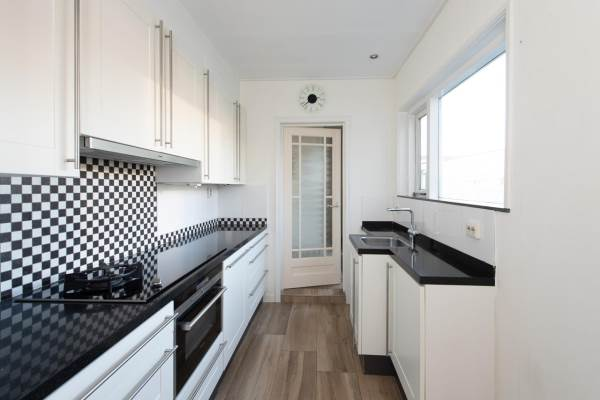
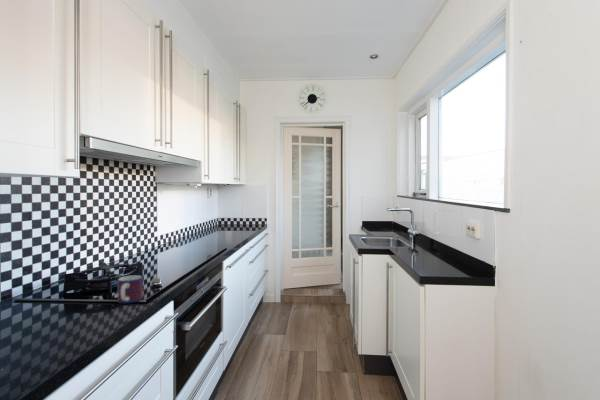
+ mug [117,274,144,304]
